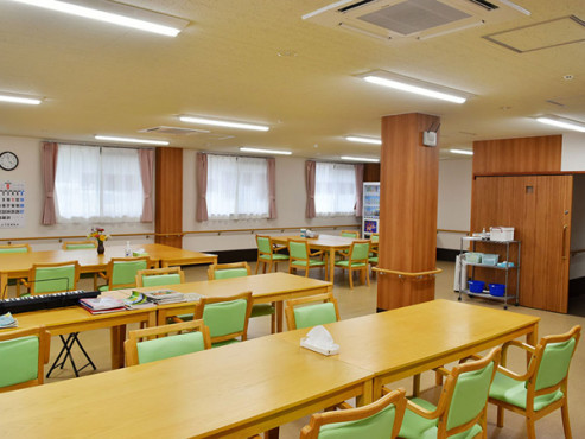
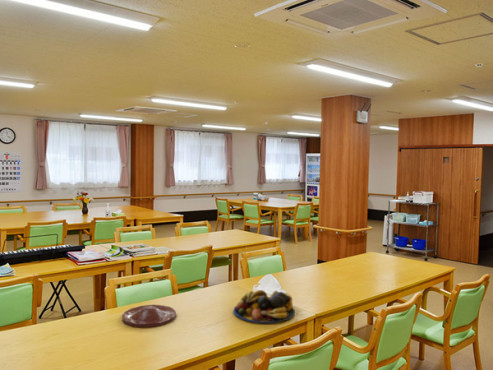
+ plate [121,304,177,328]
+ fruit bowl [232,289,296,325]
